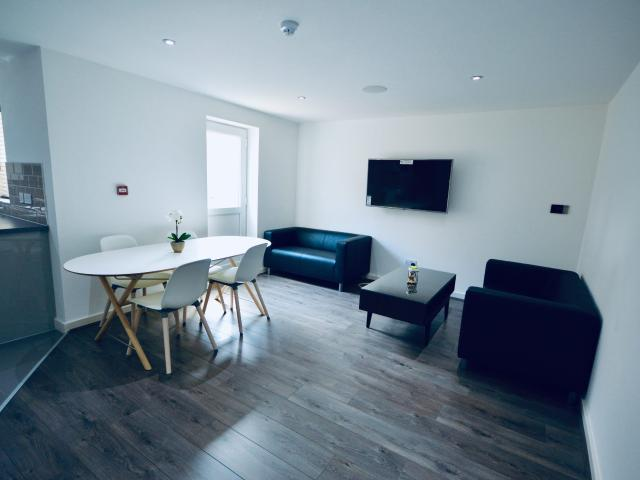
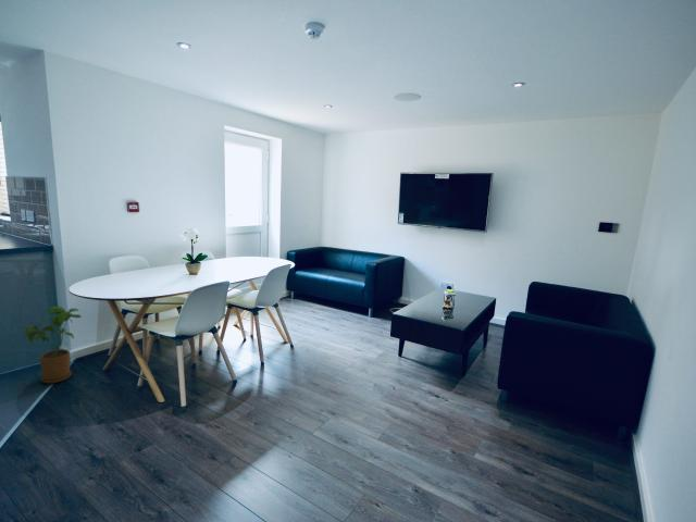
+ house plant [23,306,83,384]
